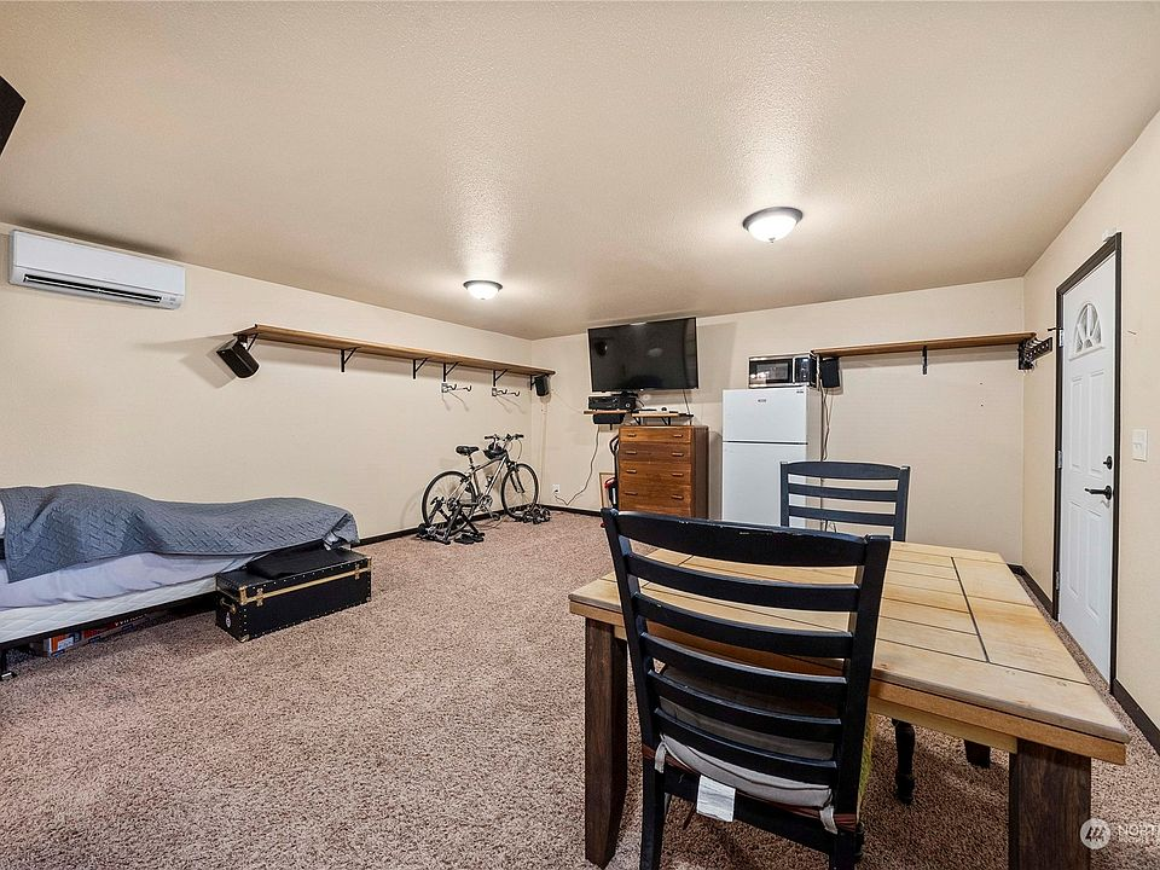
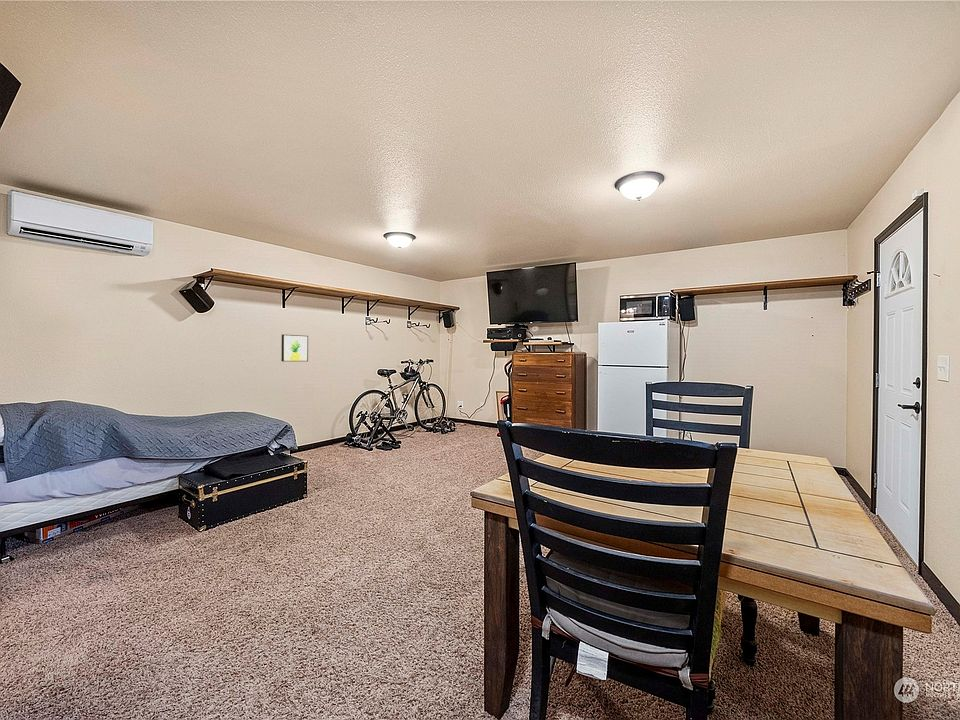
+ wall art [280,334,309,362]
